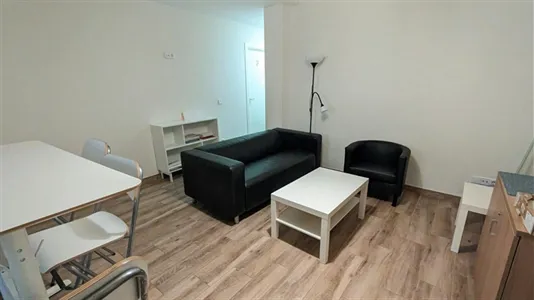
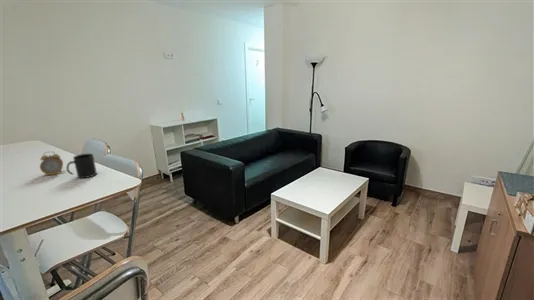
+ mug [66,153,98,179]
+ alarm clock [39,151,64,176]
